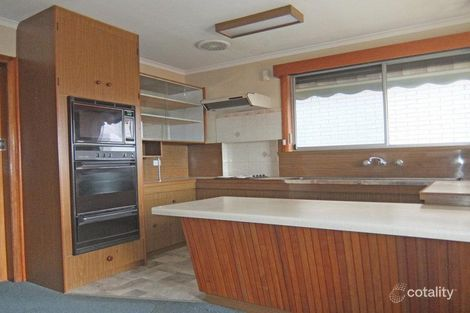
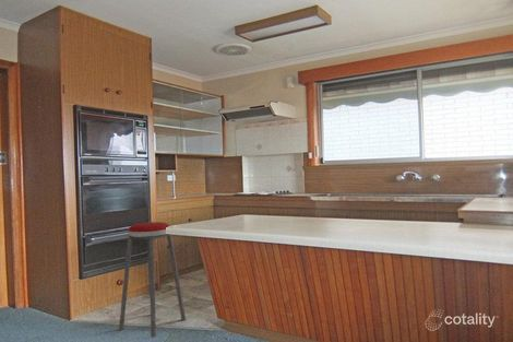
+ music stool [118,221,187,339]
